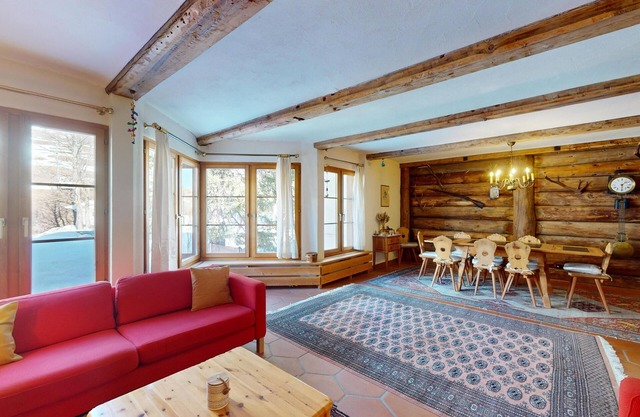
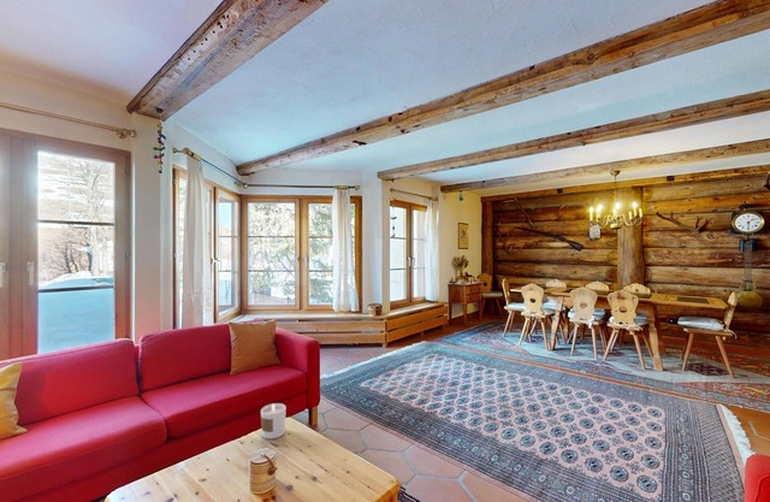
+ candle [260,402,286,441]
